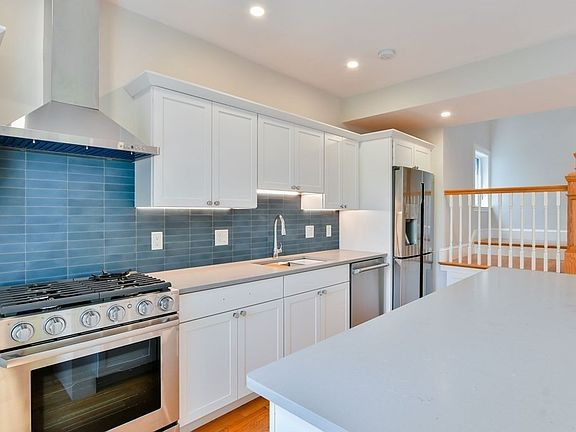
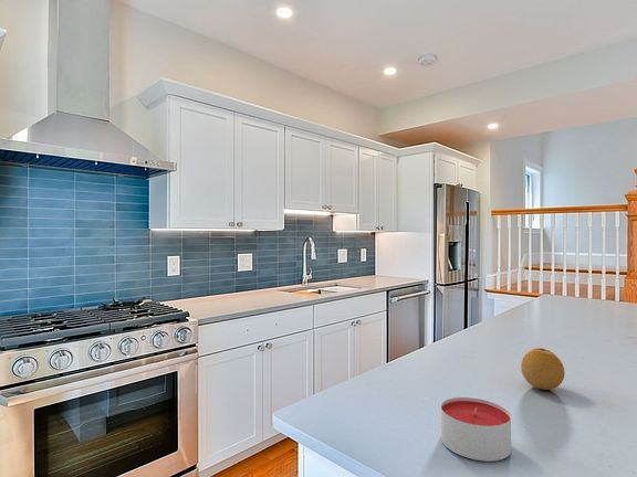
+ fruit [520,347,566,391]
+ candle [440,396,512,463]
